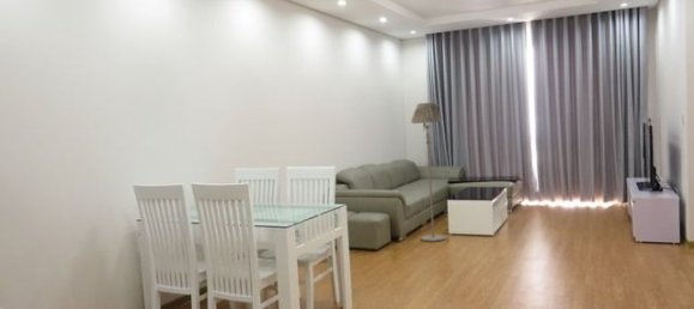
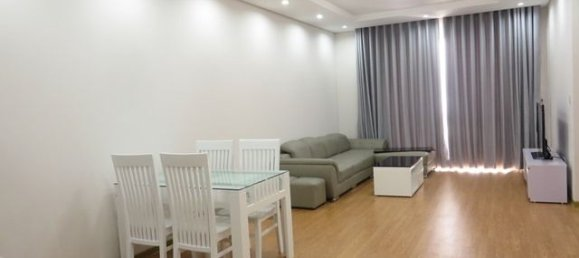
- floor lamp [410,102,446,243]
